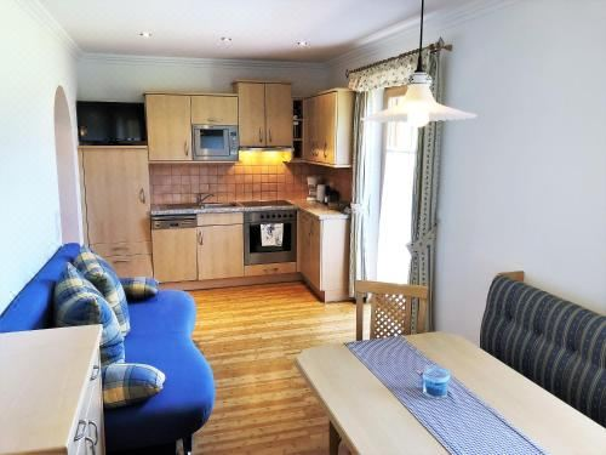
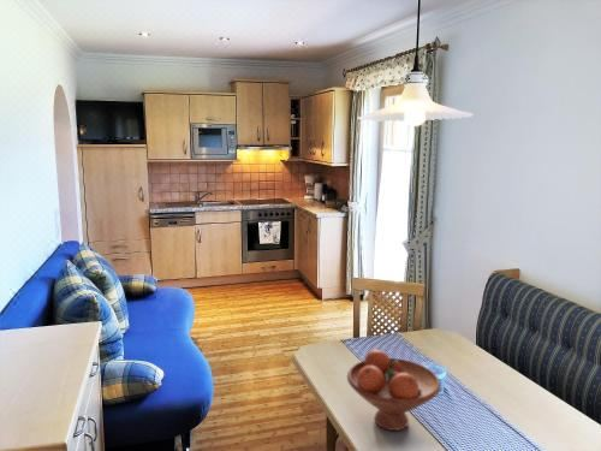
+ fruit bowl [346,348,442,432]
